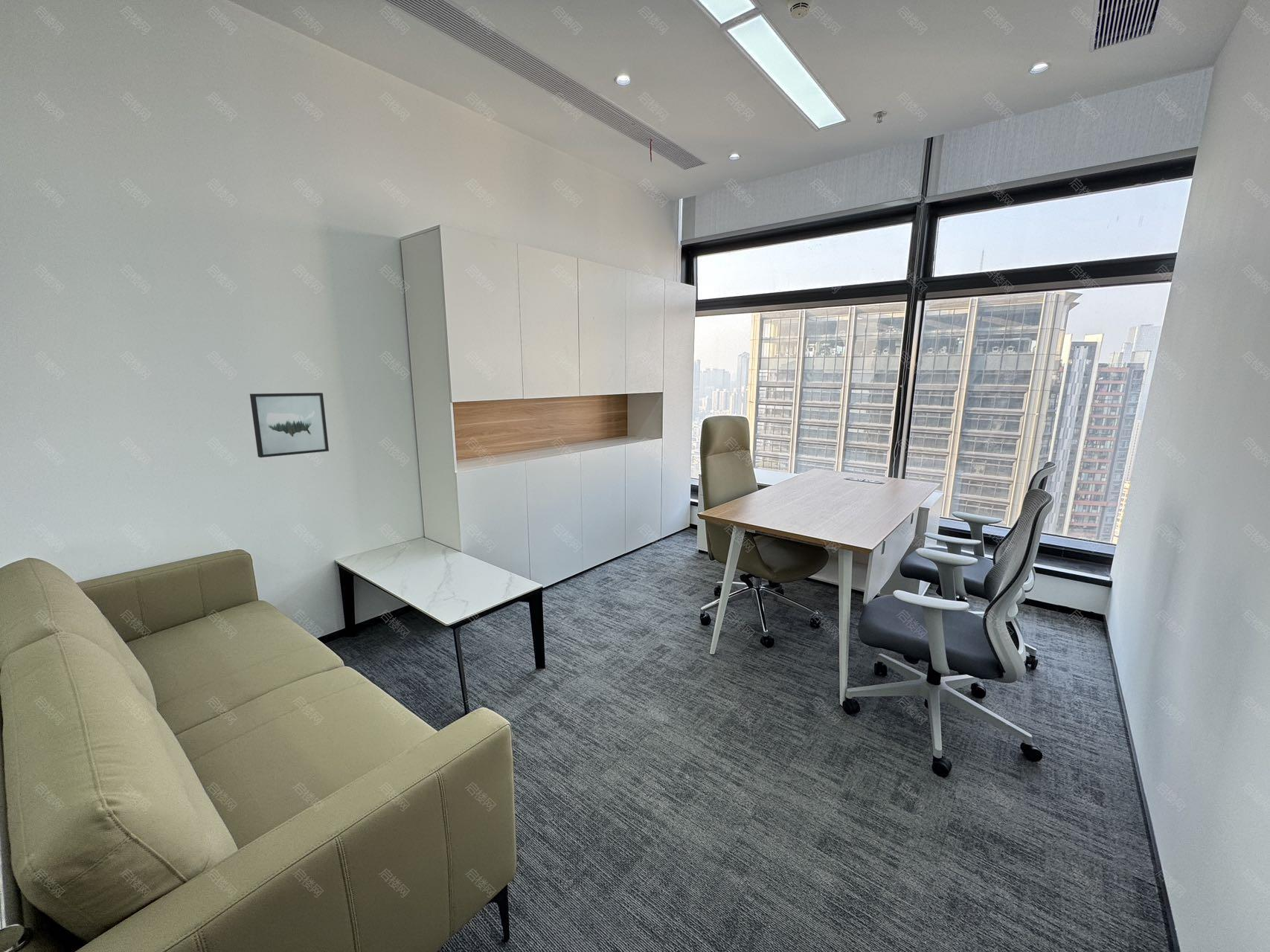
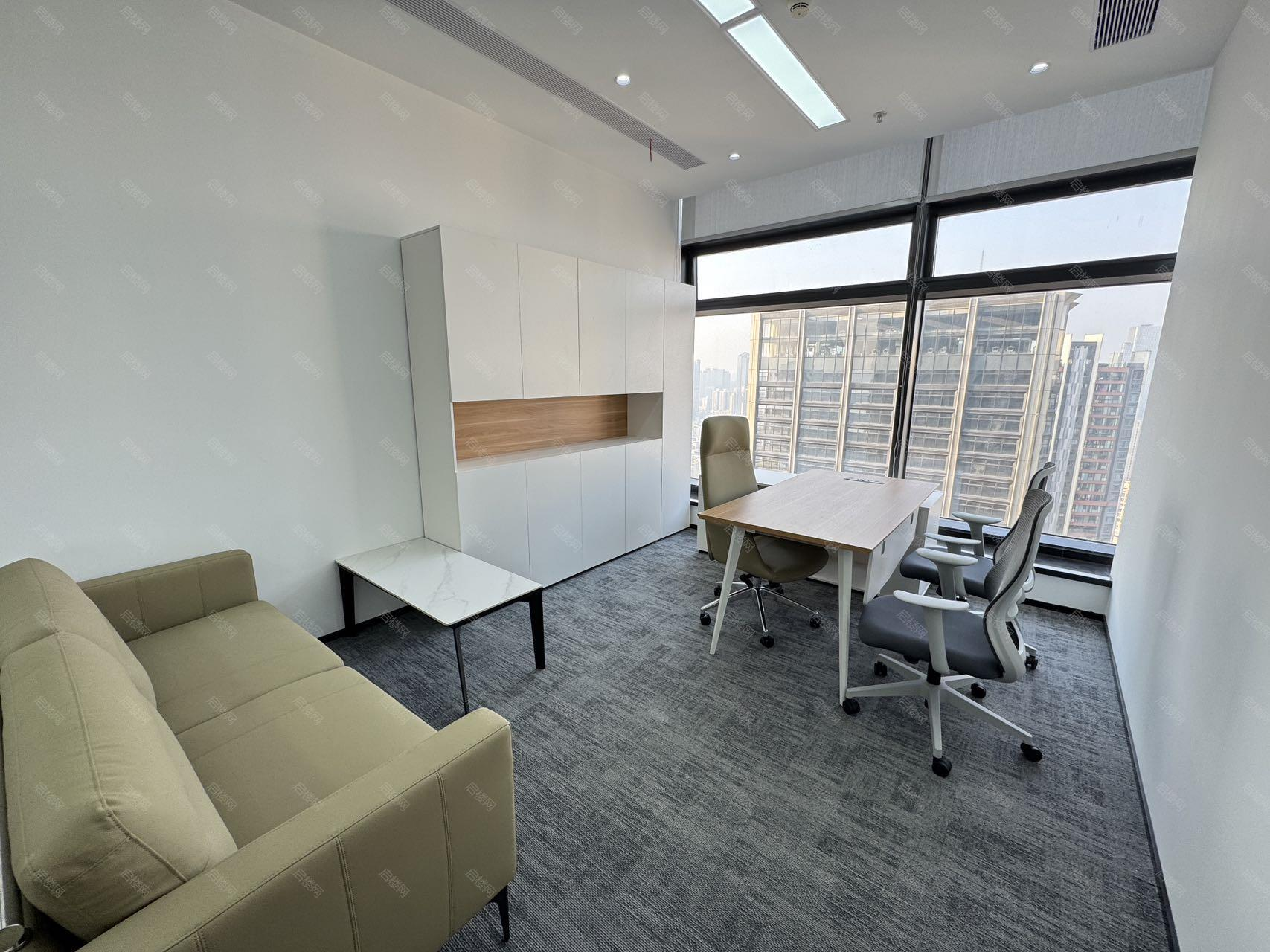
- wall art [249,392,330,458]
